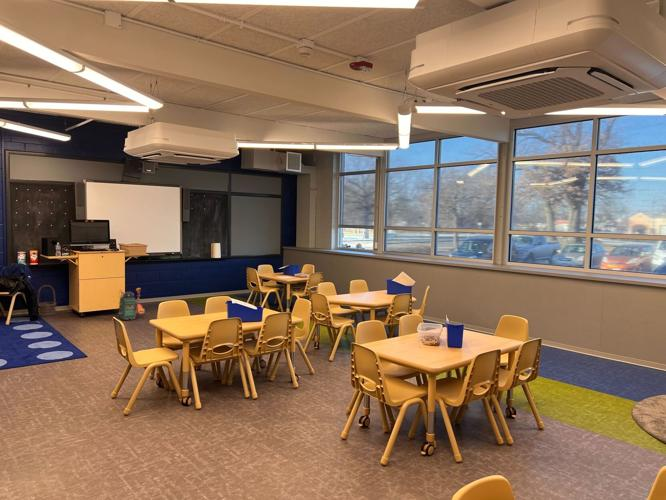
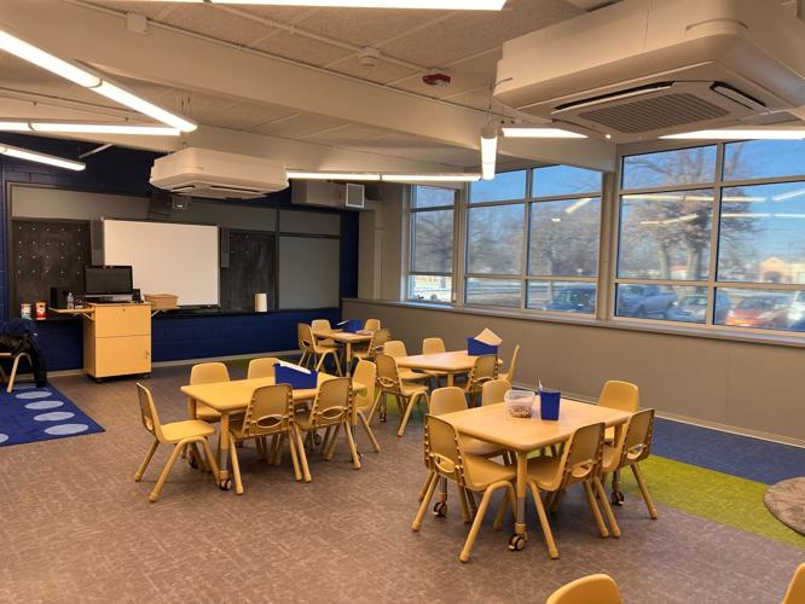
- backpack [114,287,146,321]
- basket [37,284,58,317]
